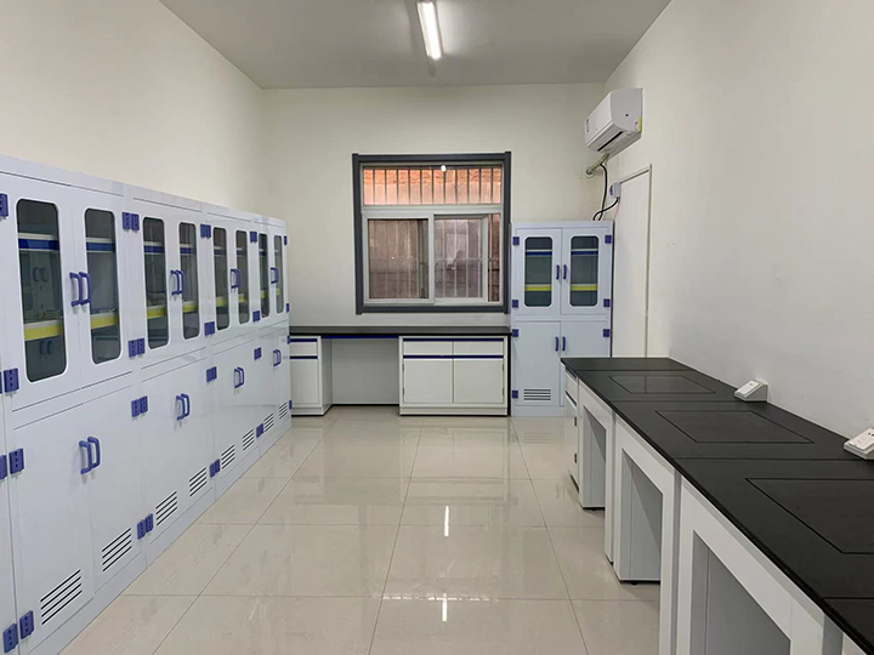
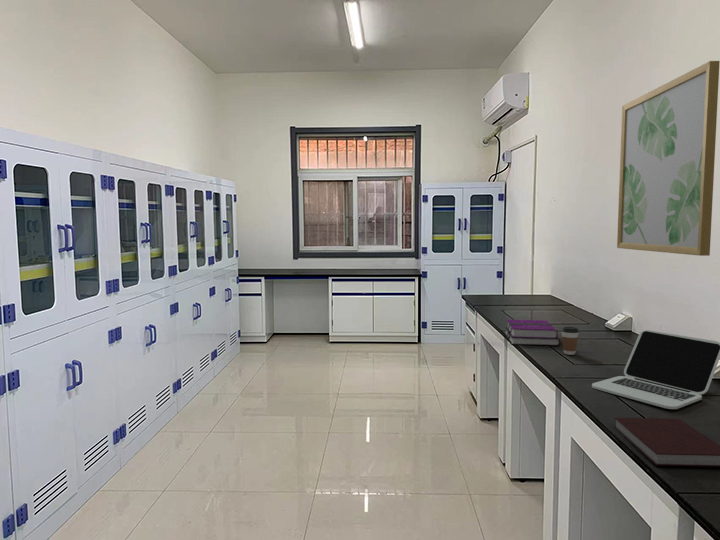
+ notebook [614,417,720,468]
+ hardback book [504,319,561,346]
+ laptop [591,329,720,410]
+ wall art [616,60,720,257]
+ coffee cup [561,326,580,356]
